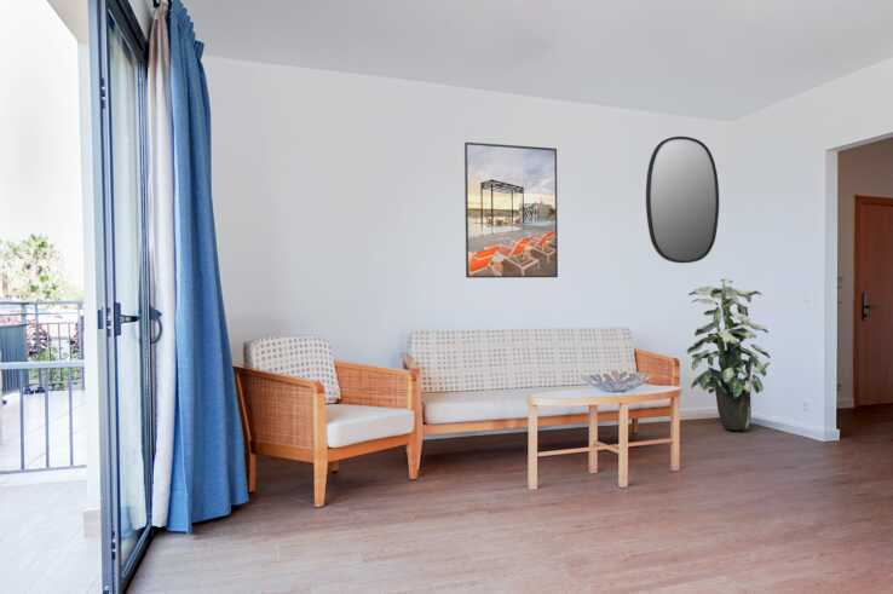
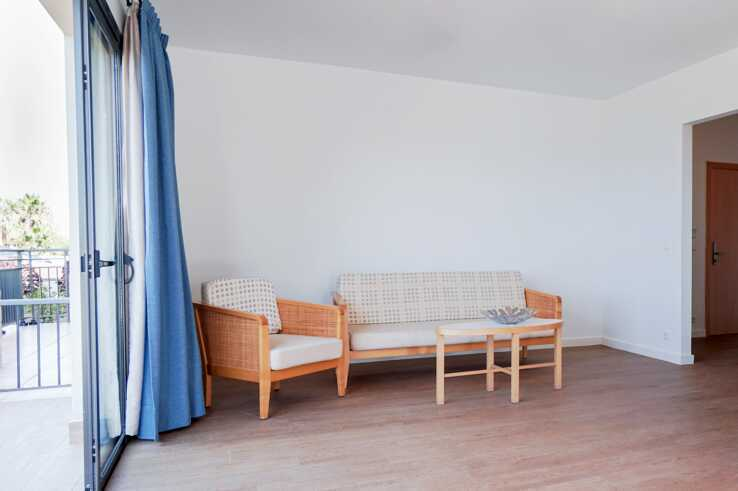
- indoor plant [686,277,772,431]
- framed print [463,142,559,279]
- home mirror [645,135,720,264]
